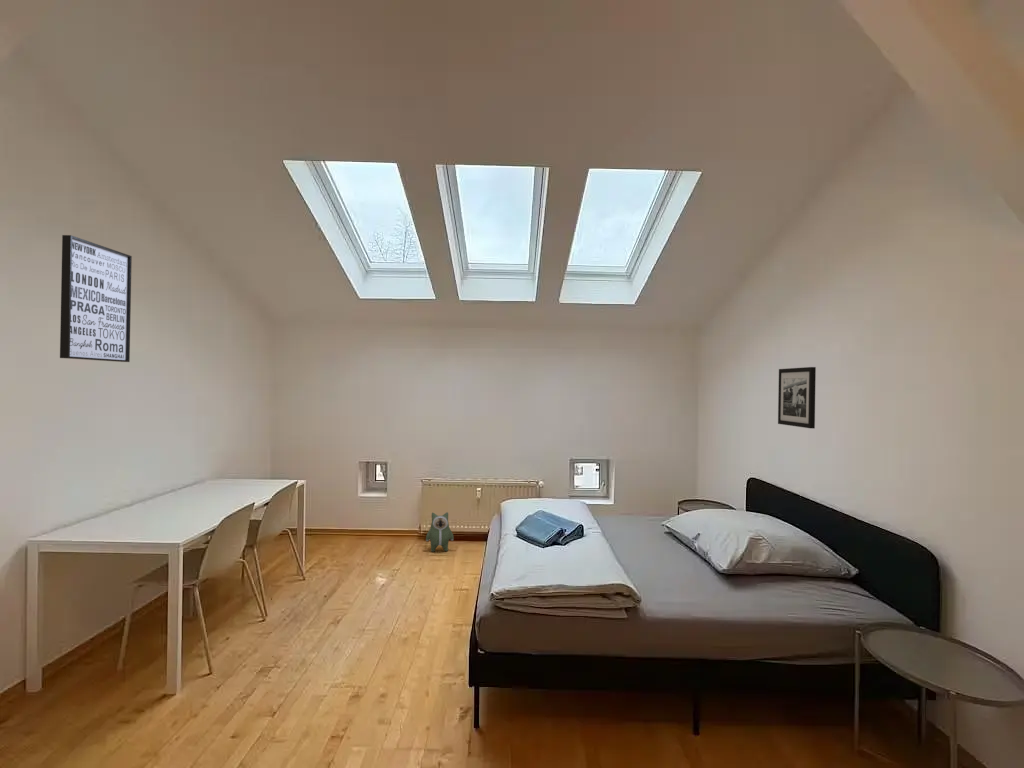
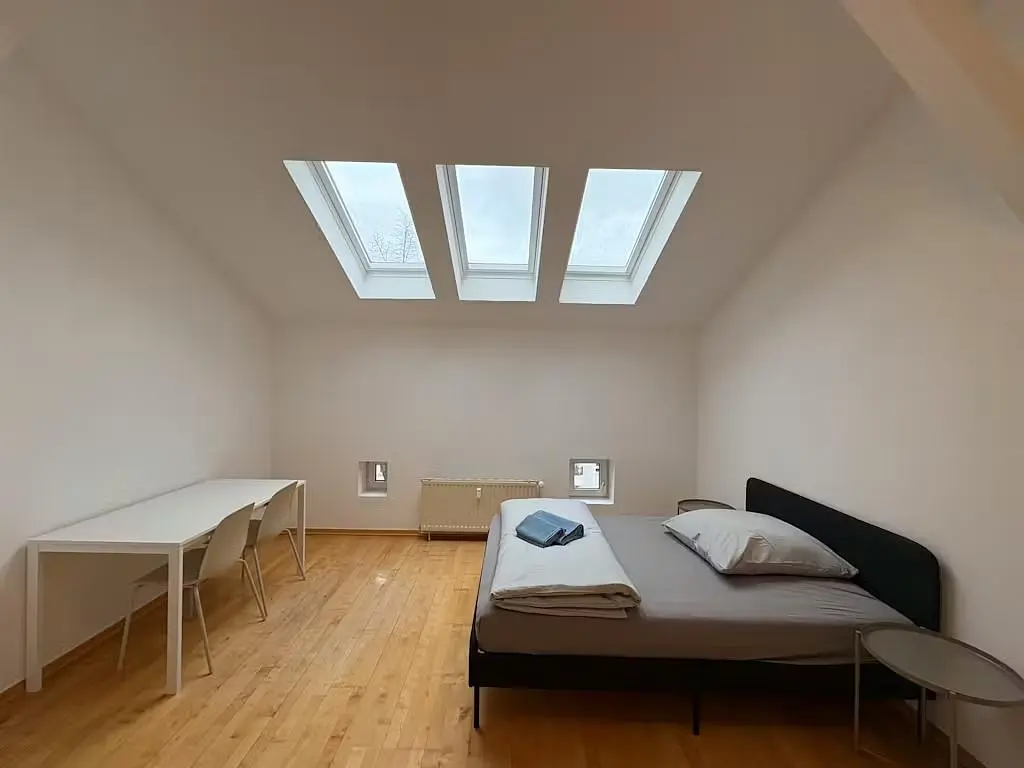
- wall art [59,234,133,363]
- plush toy [425,511,455,553]
- picture frame [777,366,817,429]
